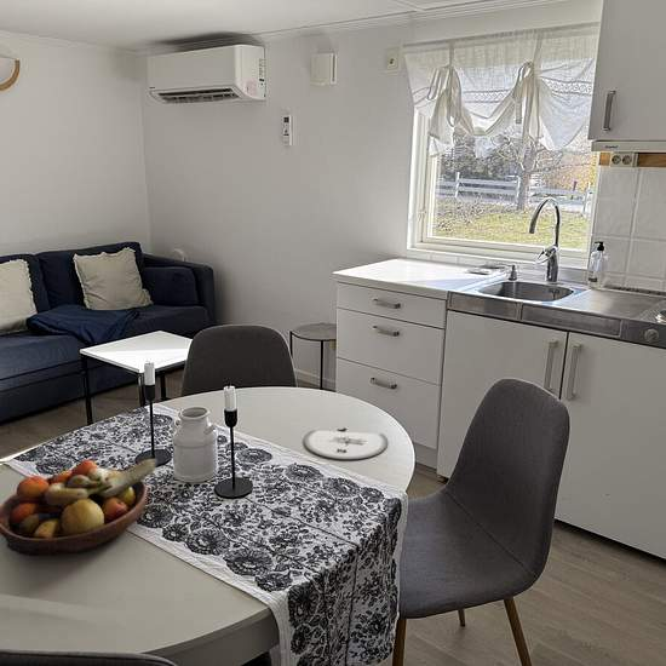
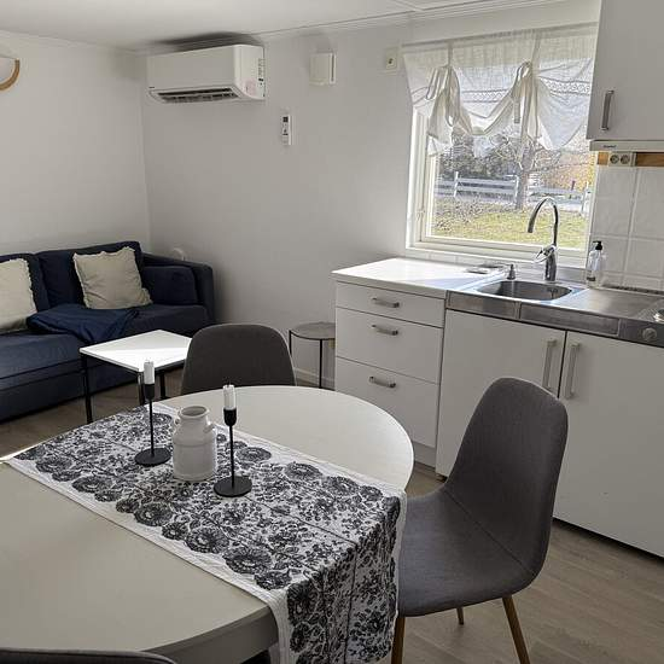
- fruit bowl [0,458,159,557]
- plate [303,427,389,460]
